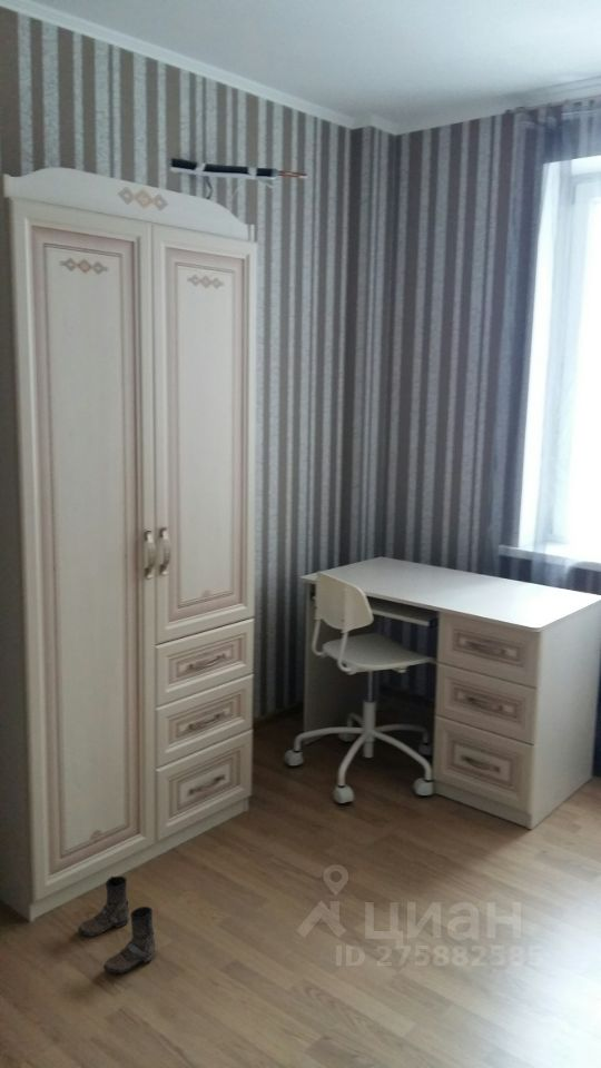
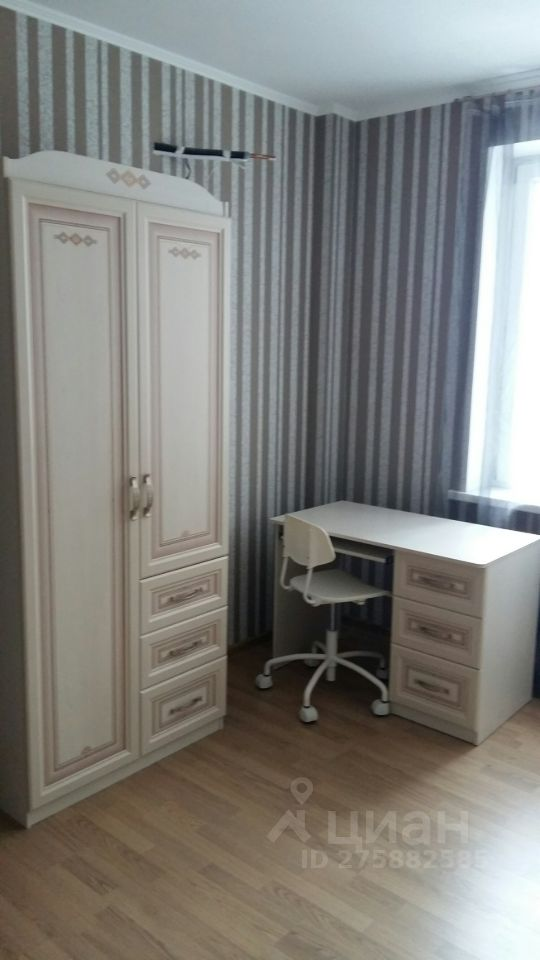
- boots [77,876,156,975]
